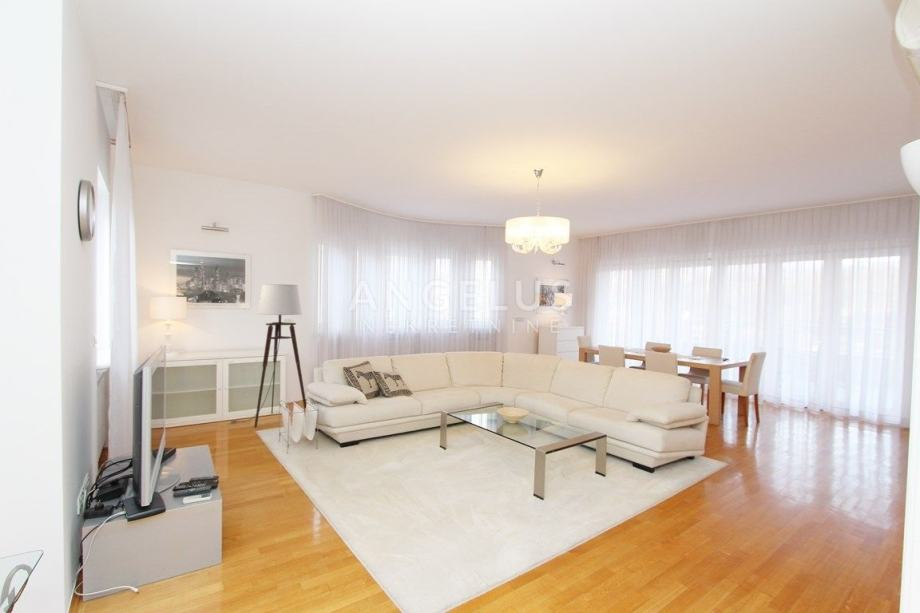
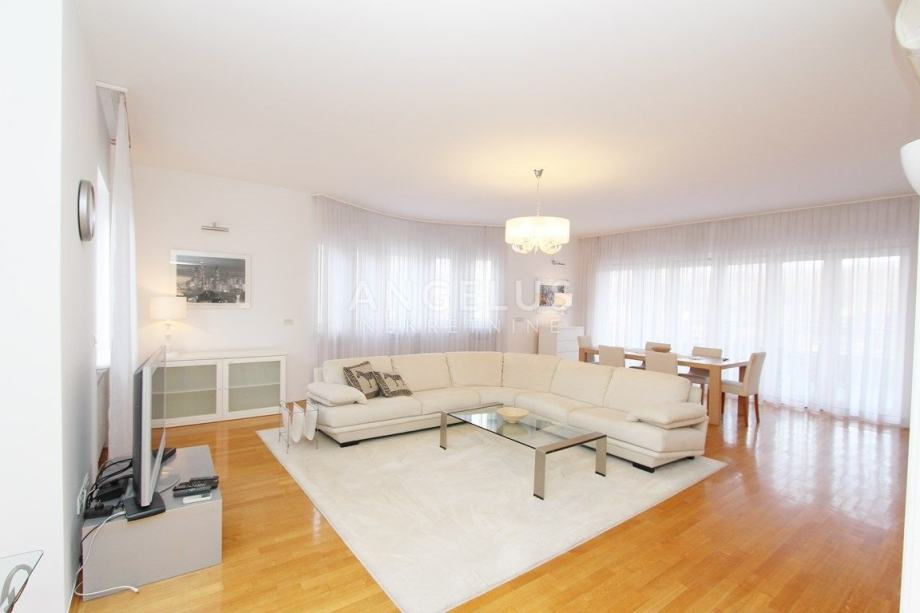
- floor lamp [228,283,307,429]
